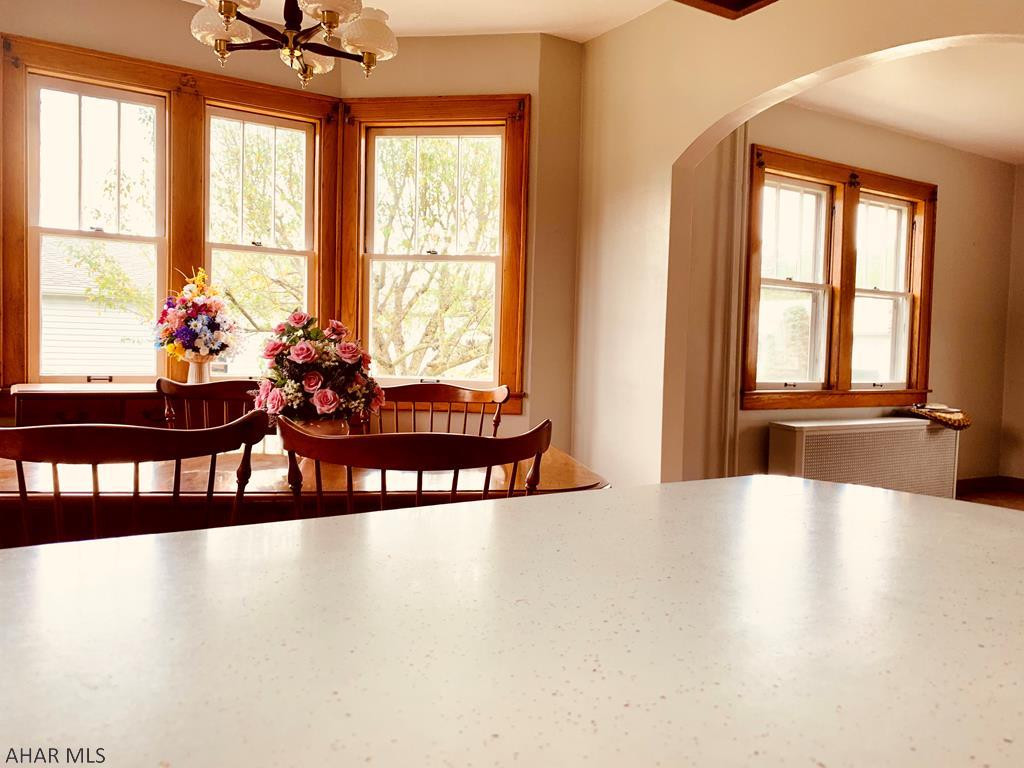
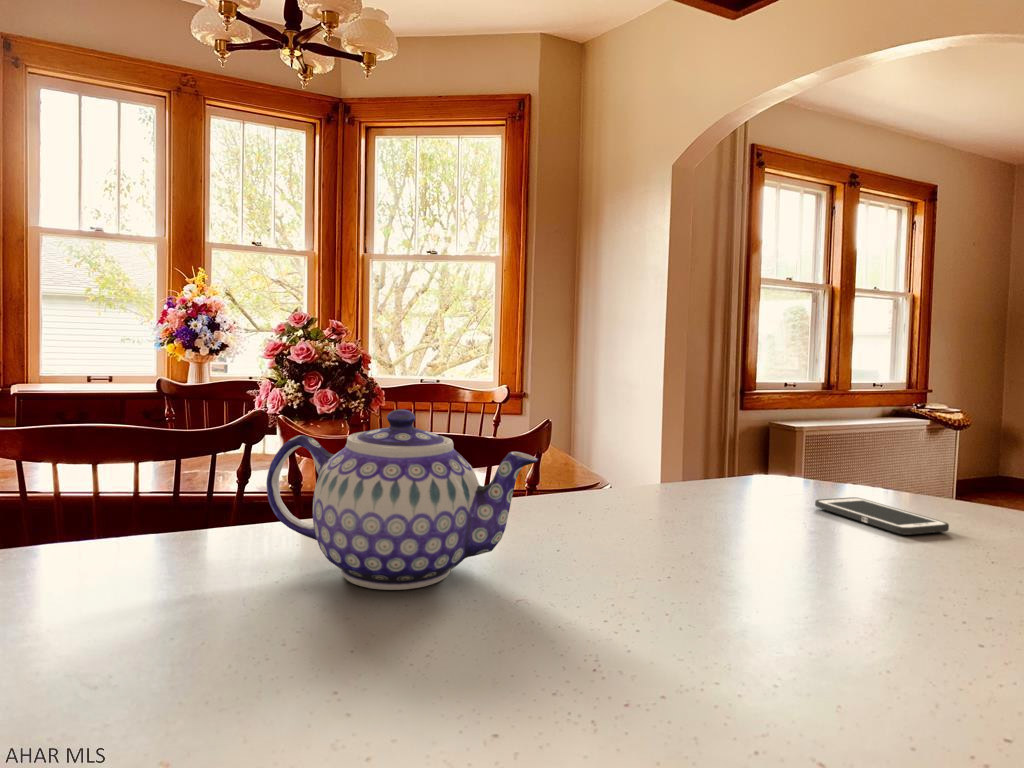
+ teapot [265,408,539,591]
+ cell phone [814,496,950,536]
